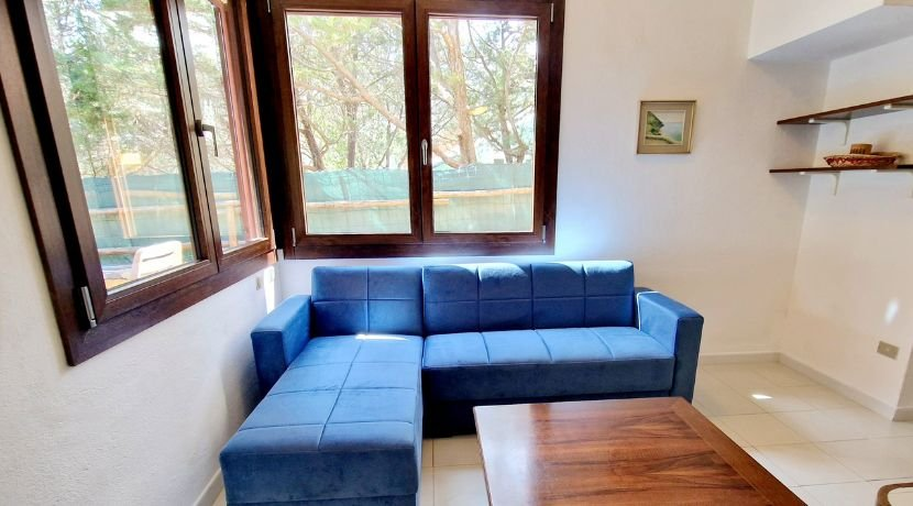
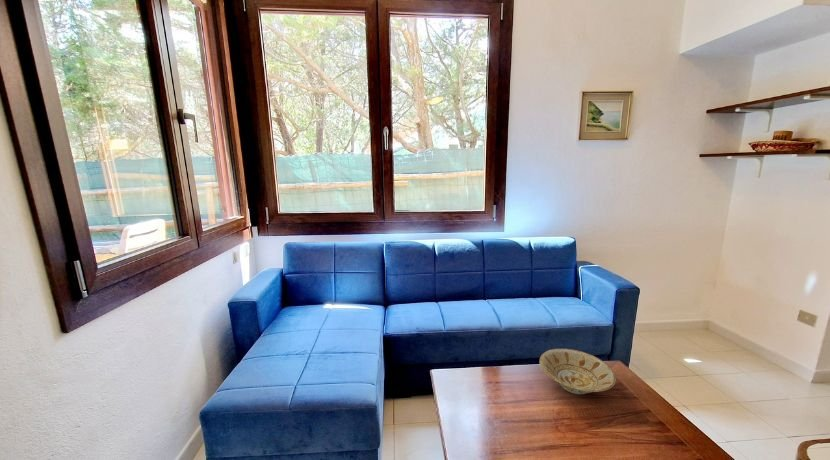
+ bowl [539,348,617,395]
